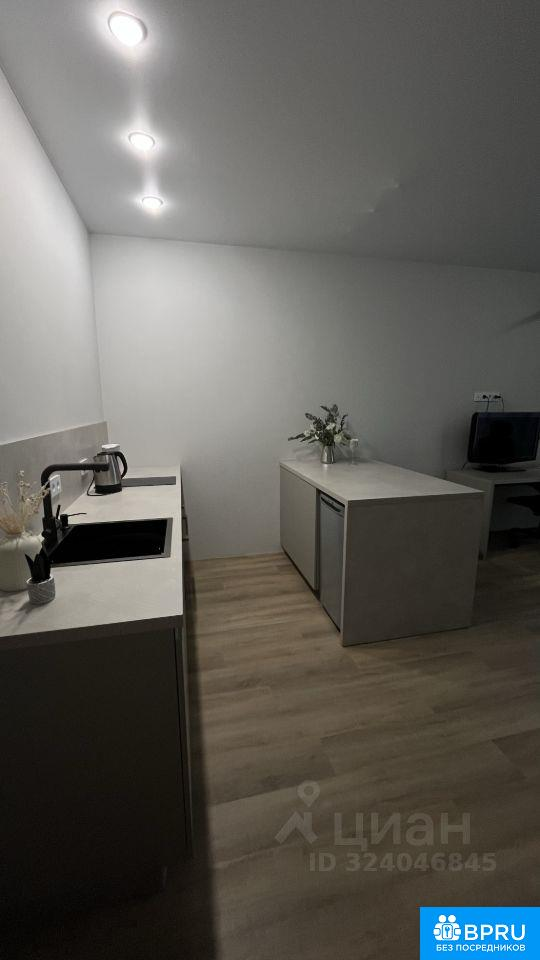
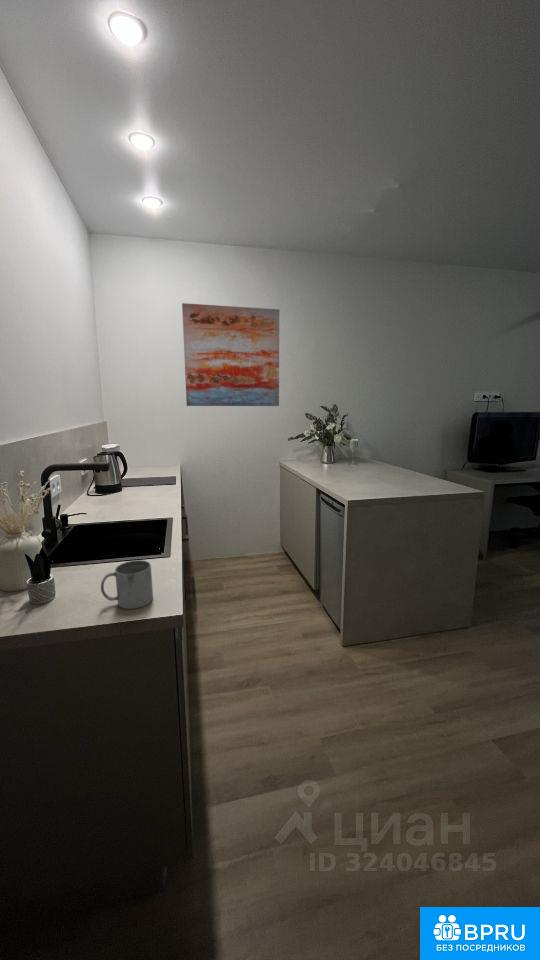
+ wall art [181,302,280,407]
+ mug [100,559,154,610]
